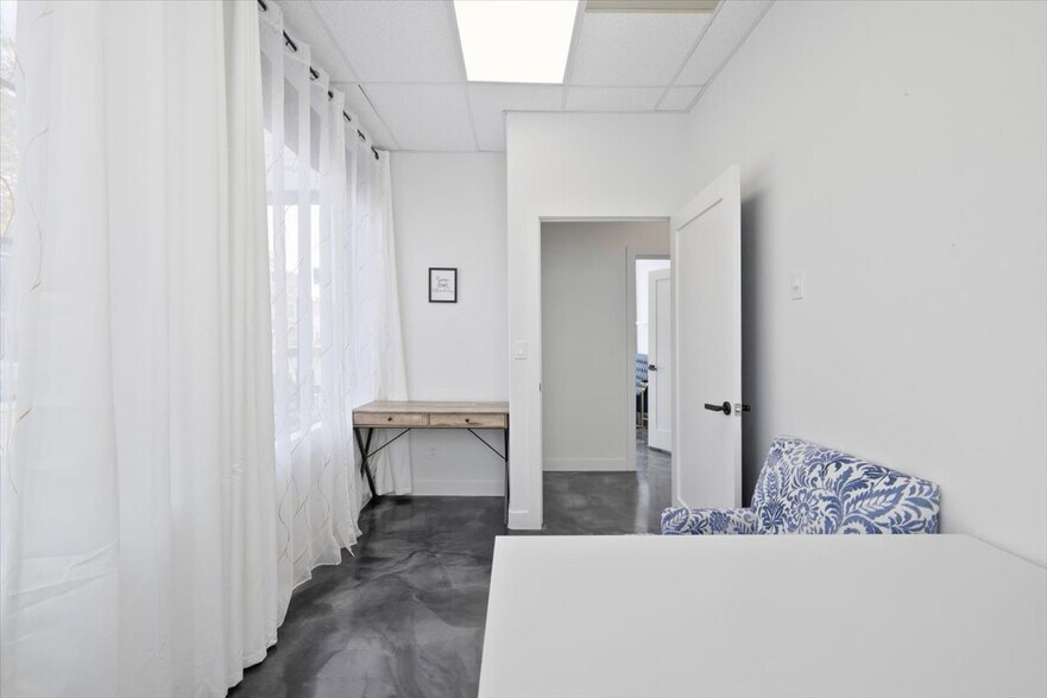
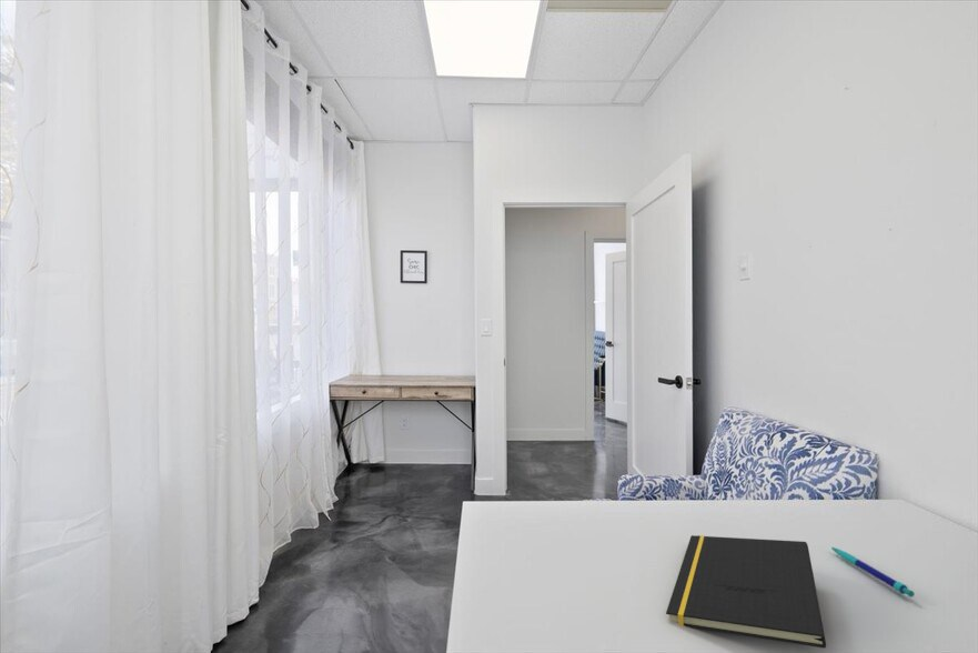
+ notepad [665,534,827,650]
+ pen [830,546,916,599]
